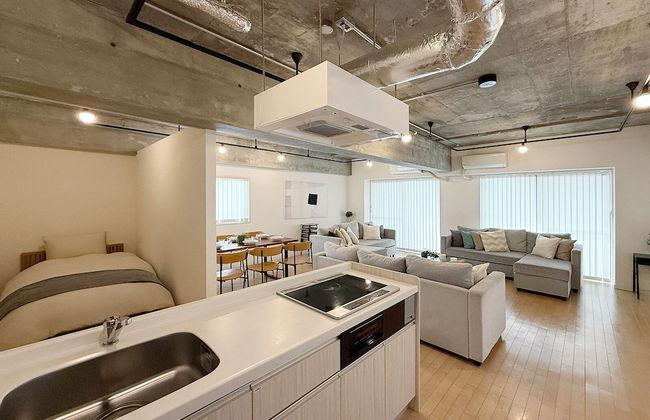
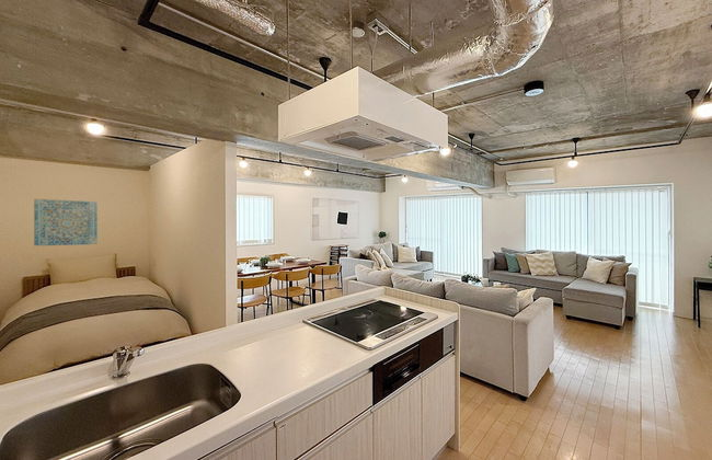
+ wall art [33,197,99,248]
